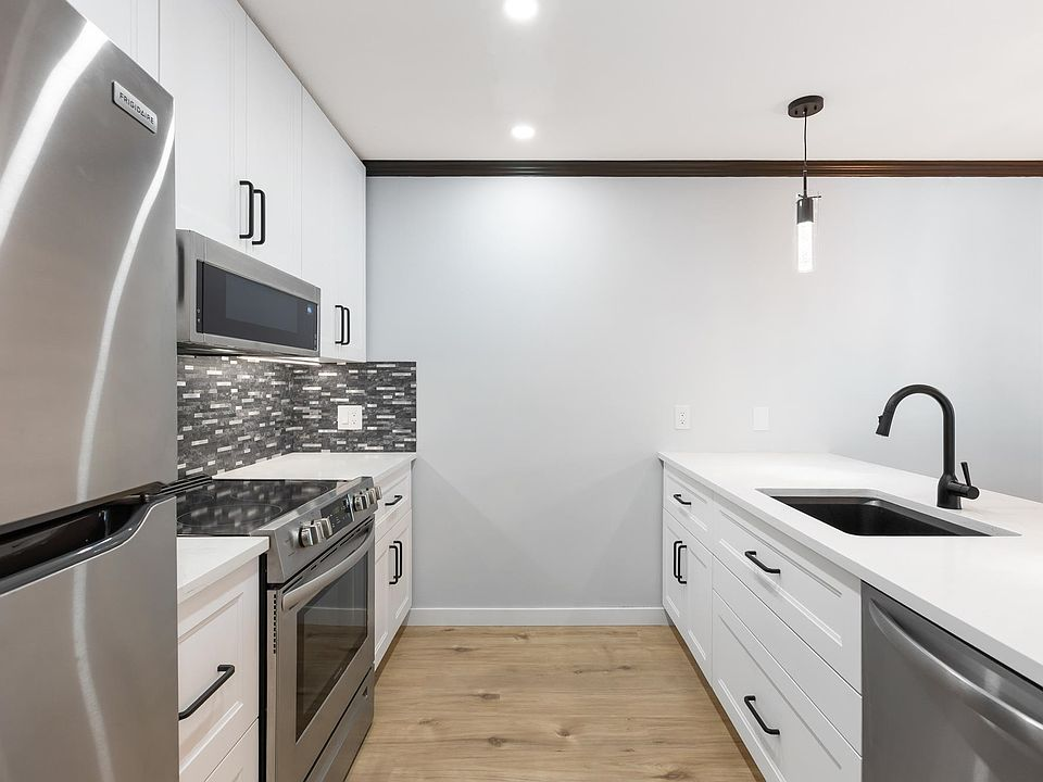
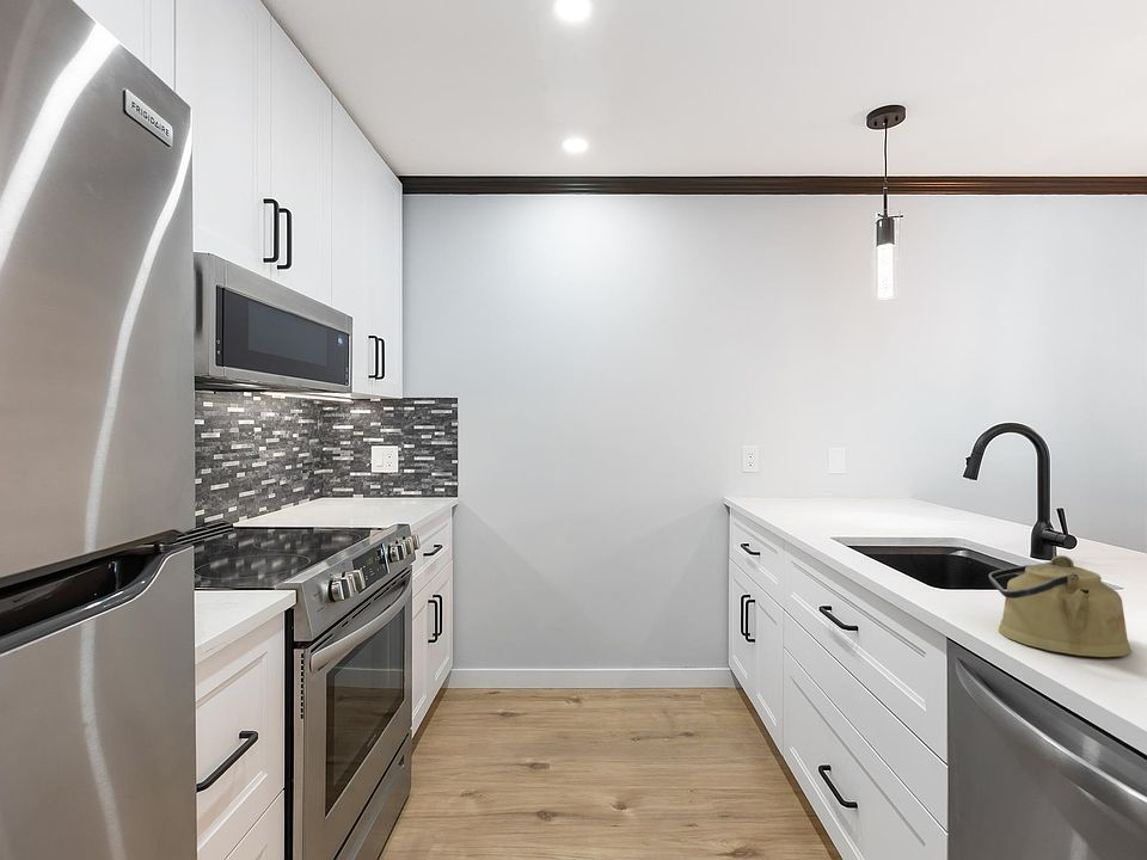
+ kettle [987,554,1133,658]
